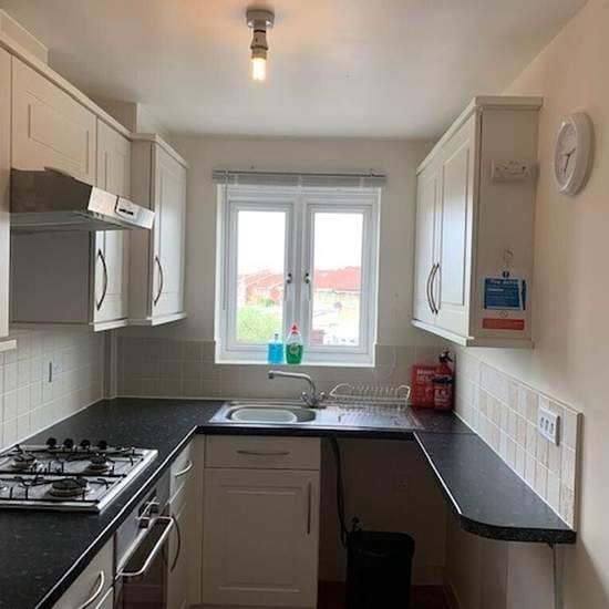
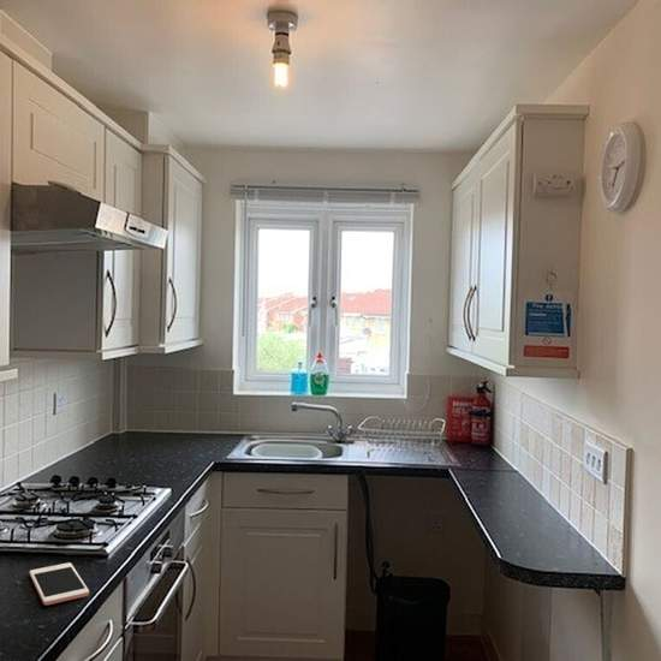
+ cell phone [29,561,90,606]
